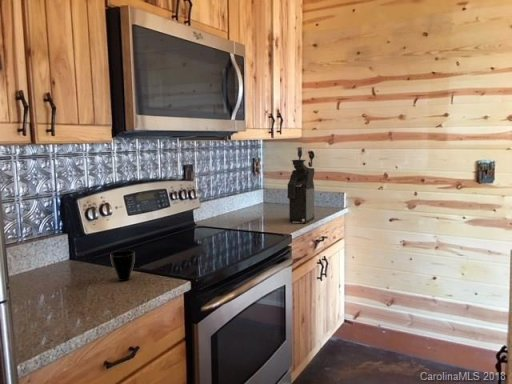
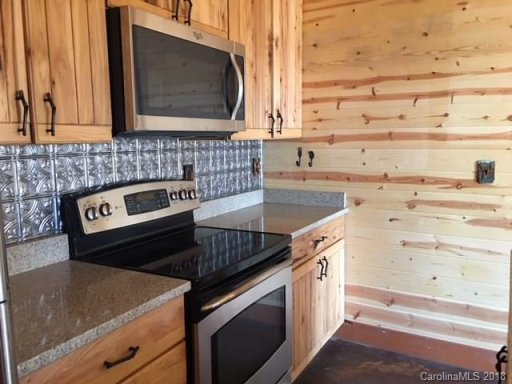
- cup [110,250,136,282]
- coffee maker [286,159,315,224]
